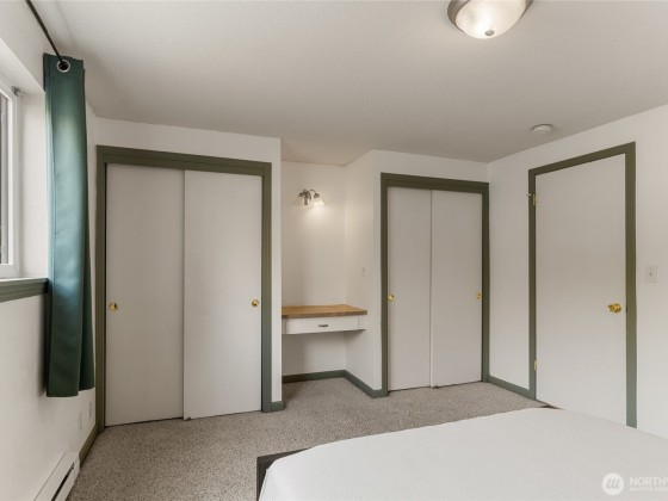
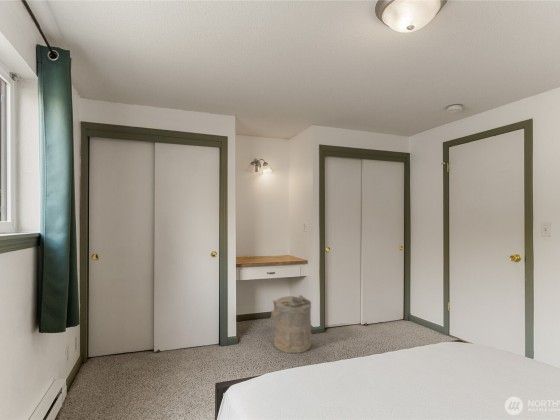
+ laundry hamper [270,294,312,354]
